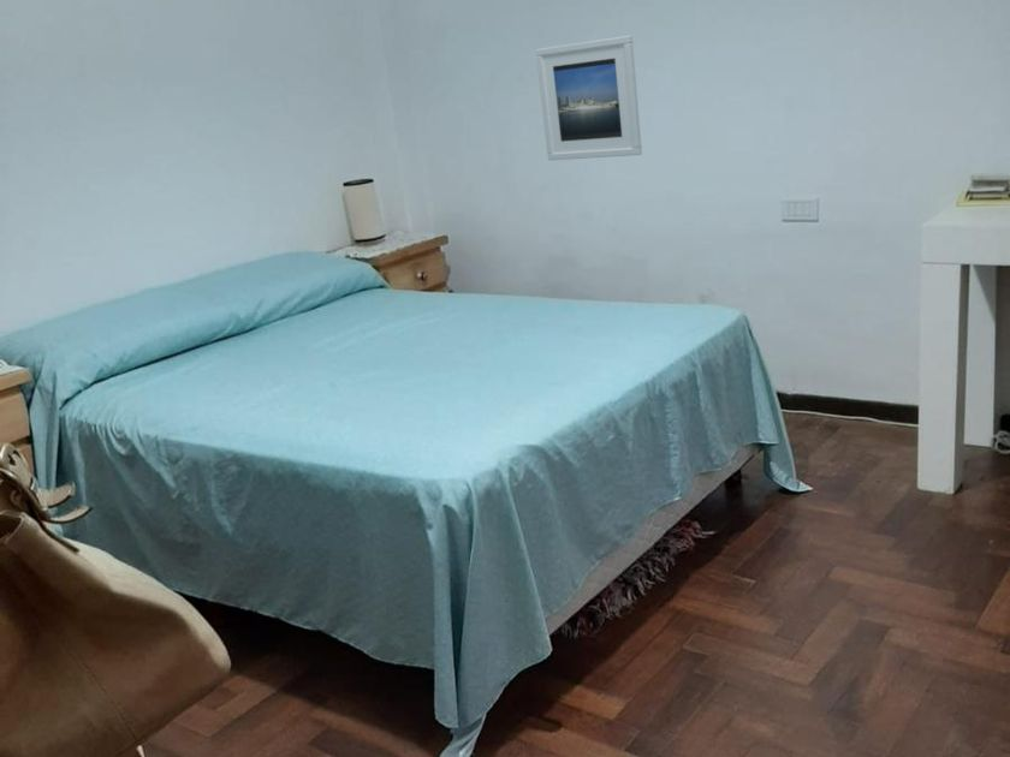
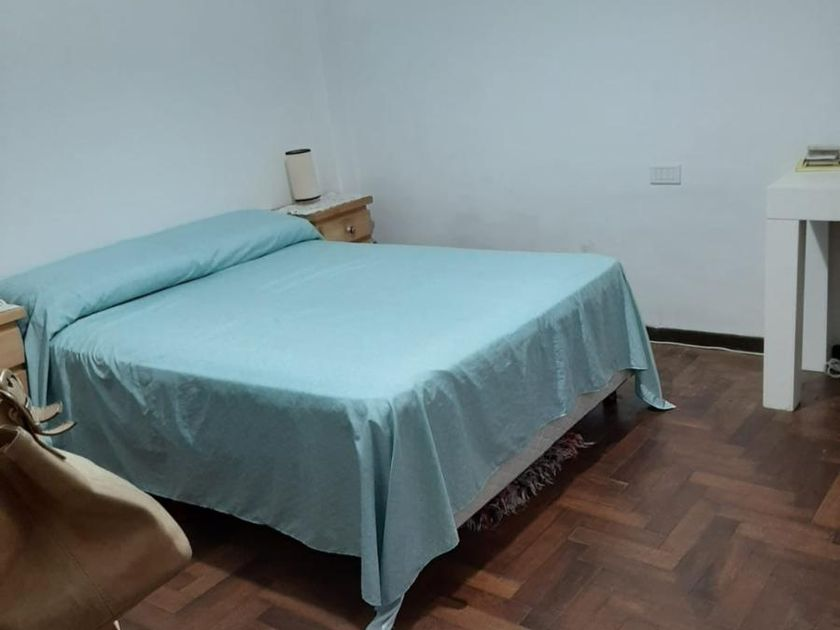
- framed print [535,35,643,161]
